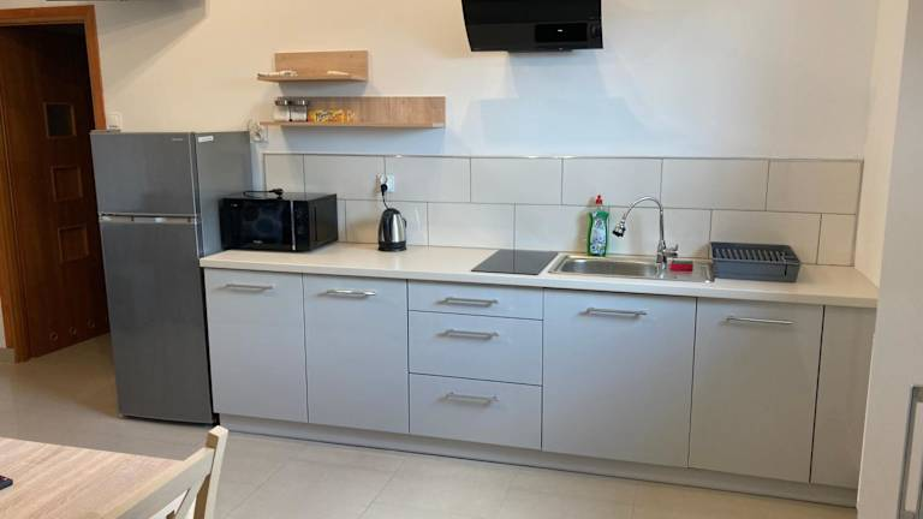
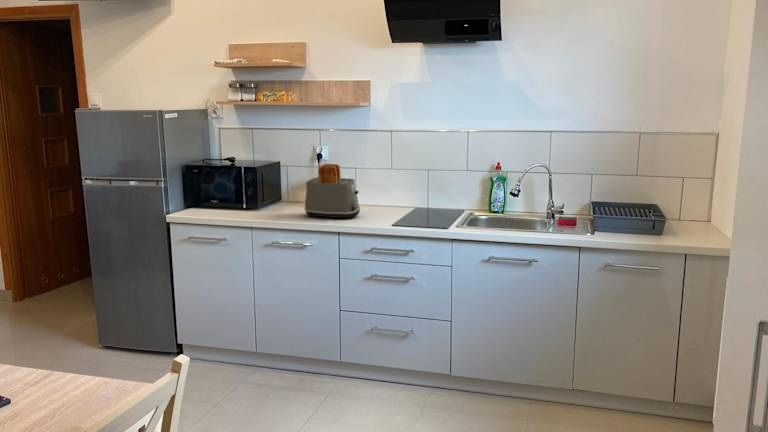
+ toaster [303,163,361,219]
